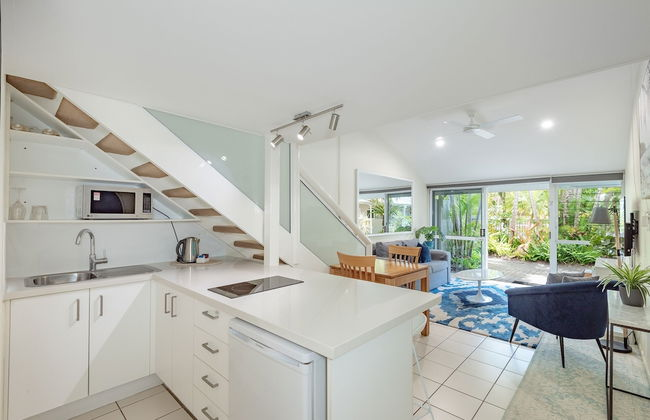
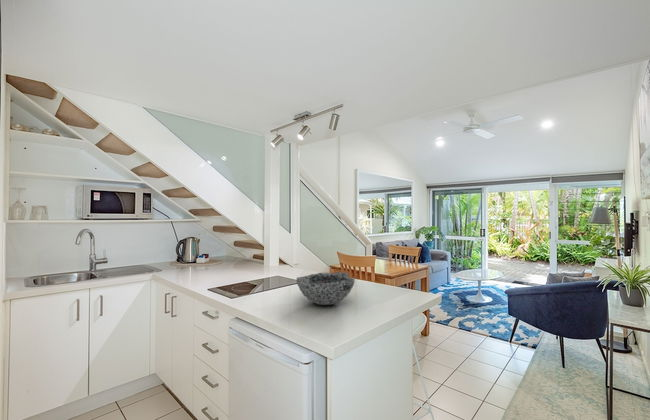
+ bowl [296,271,356,306]
